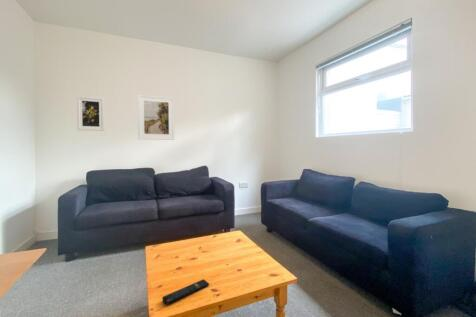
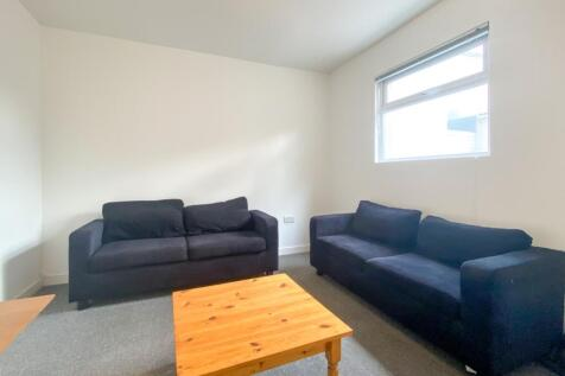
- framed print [76,95,105,132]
- remote control [161,278,210,305]
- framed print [137,94,175,141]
